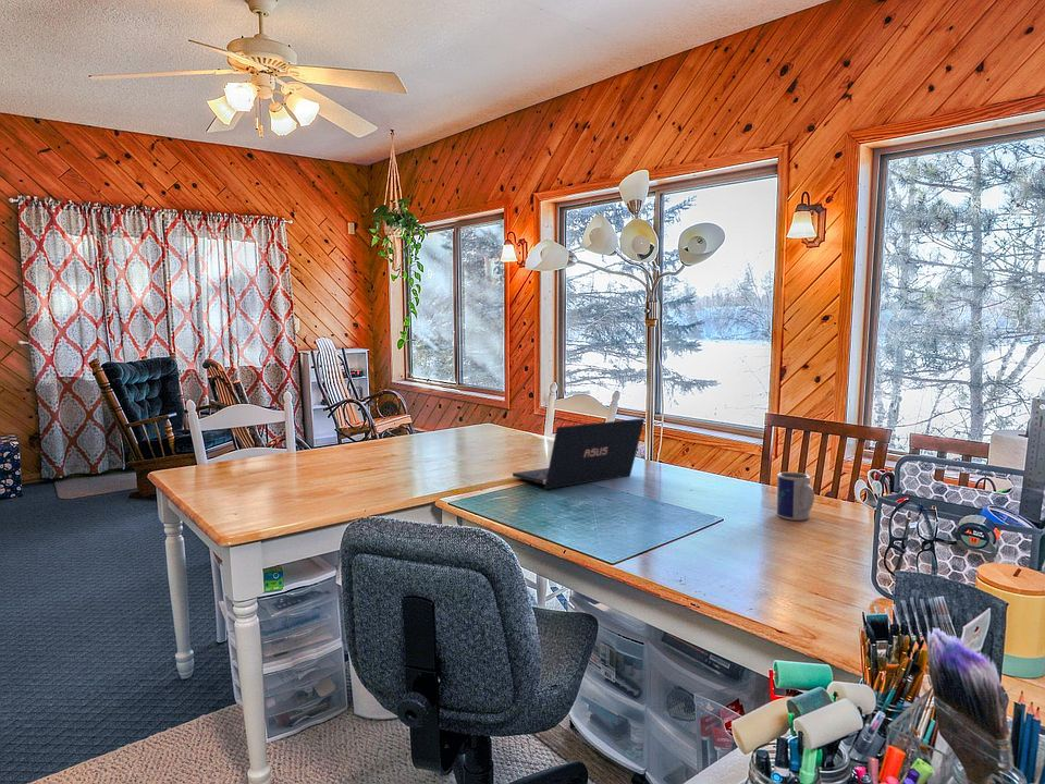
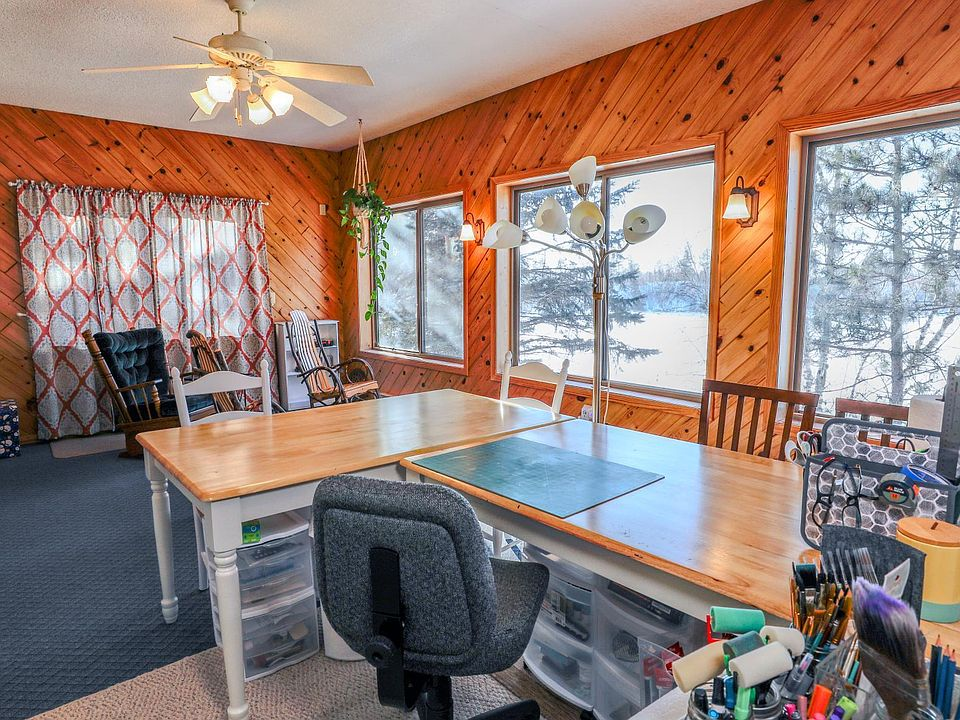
- mug [776,471,815,522]
- laptop [512,417,646,490]
